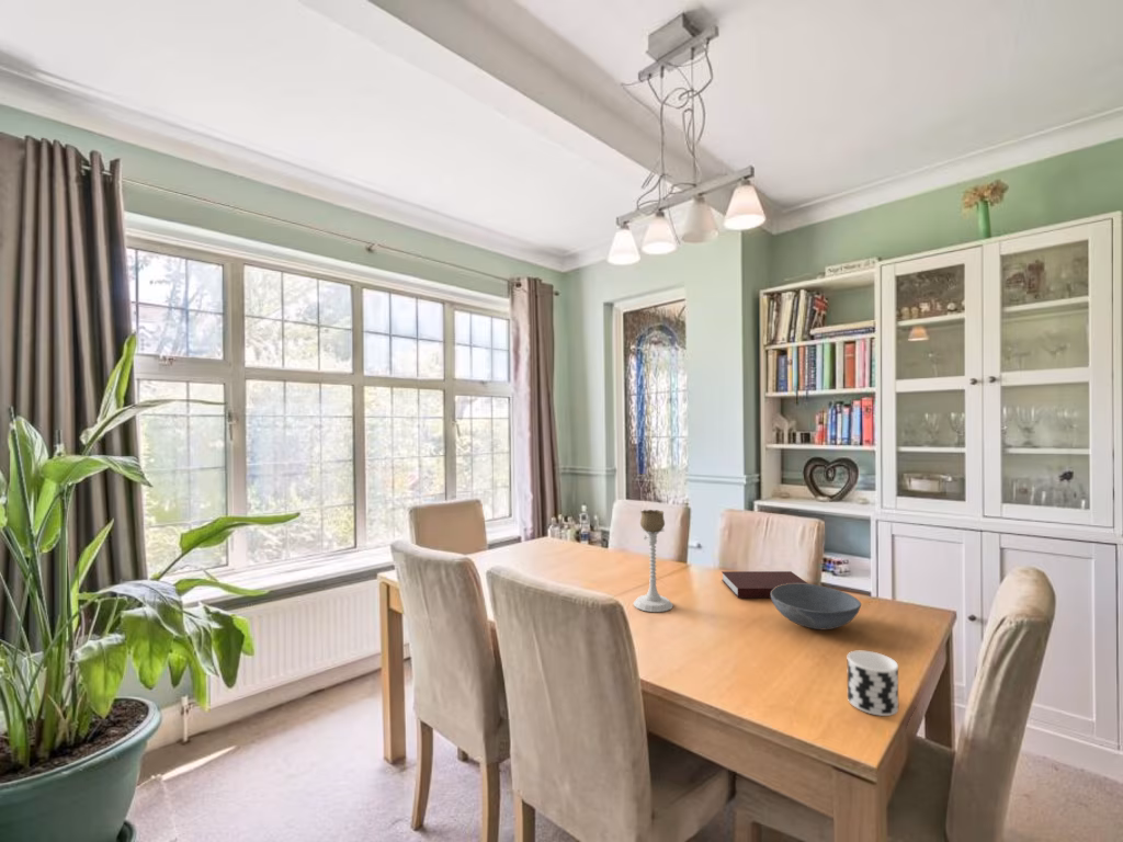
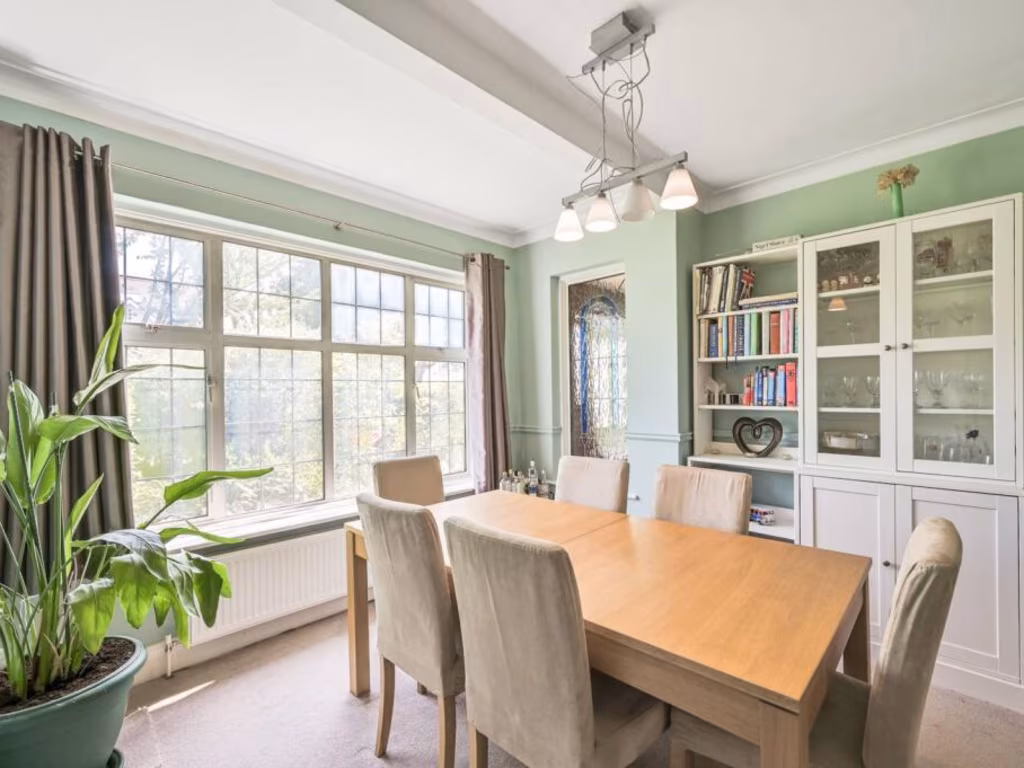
- candle holder [633,509,674,613]
- bowl [770,582,862,630]
- notebook [721,570,808,599]
- cup [847,650,899,717]
